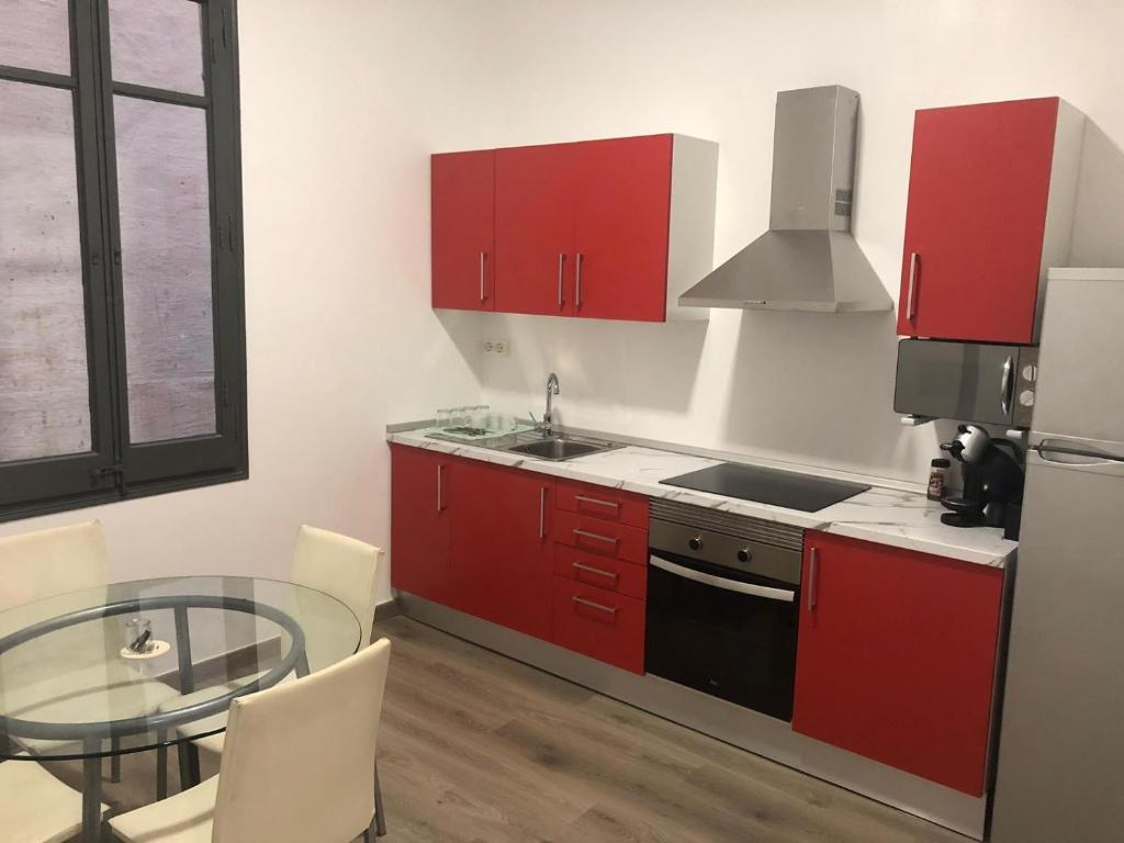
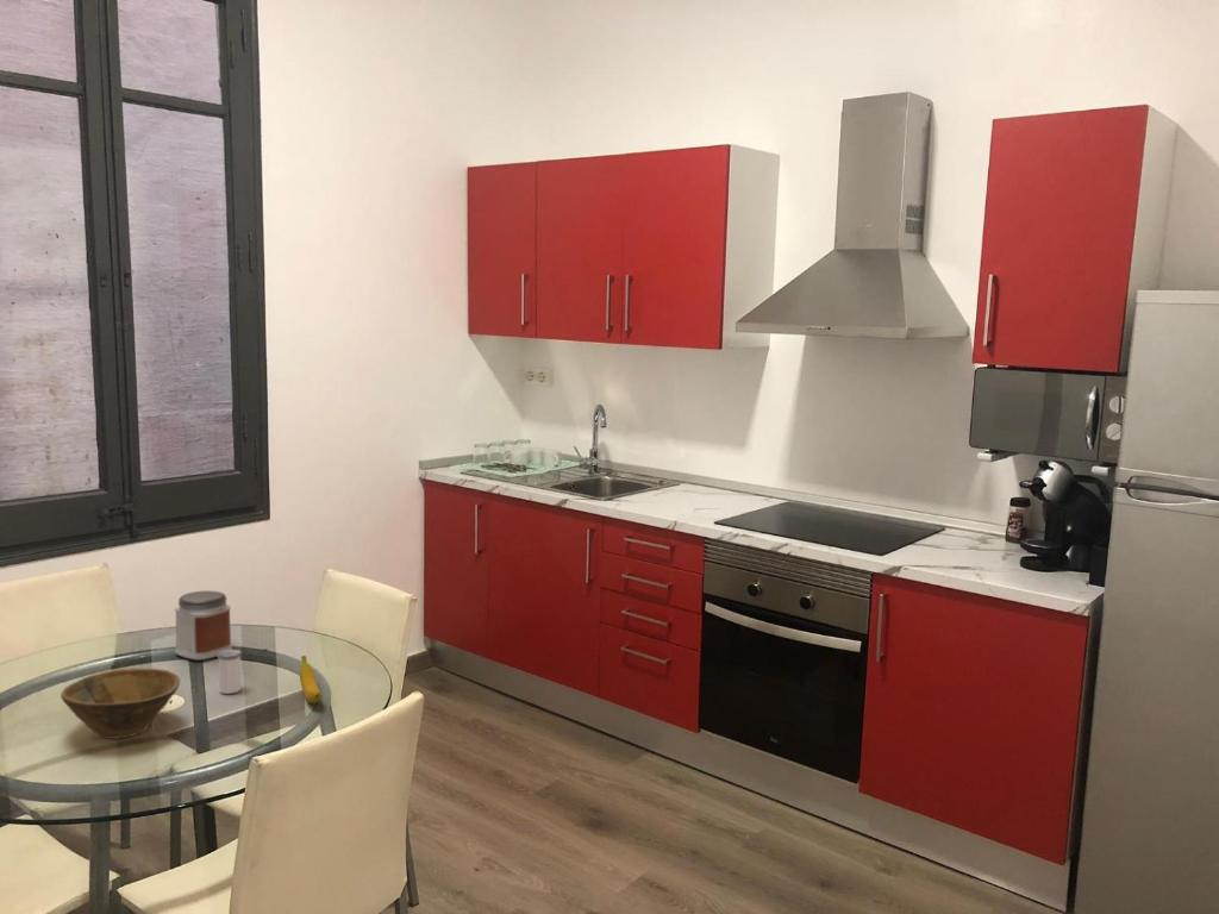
+ salt shaker [217,649,242,695]
+ jar [174,590,233,662]
+ bowl [60,668,181,740]
+ banana [299,655,323,703]
